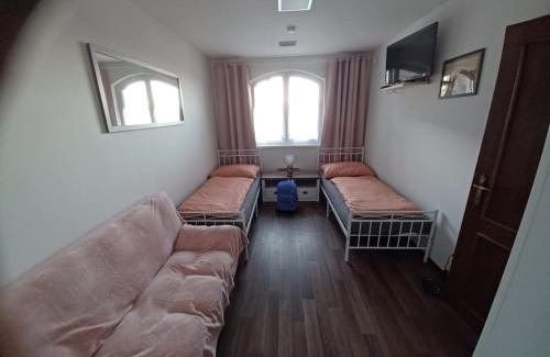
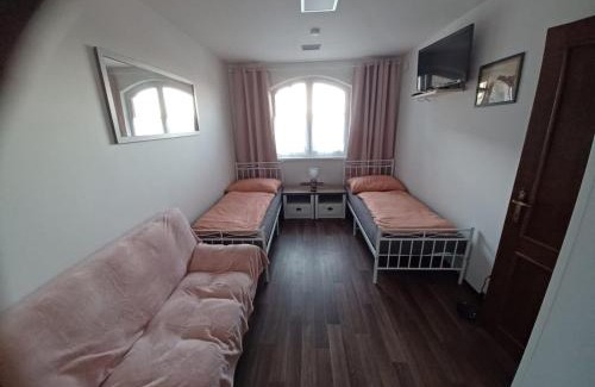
- backpack [275,180,300,212]
